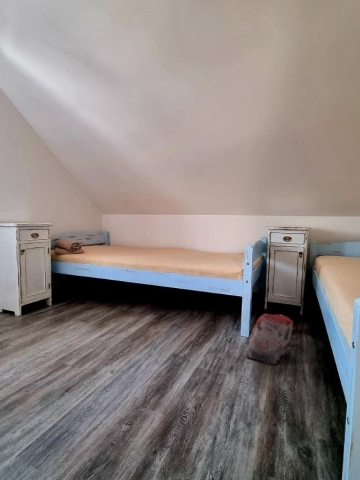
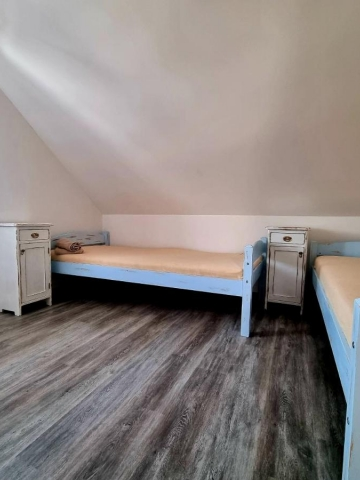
- bag [245,313,294,367]
